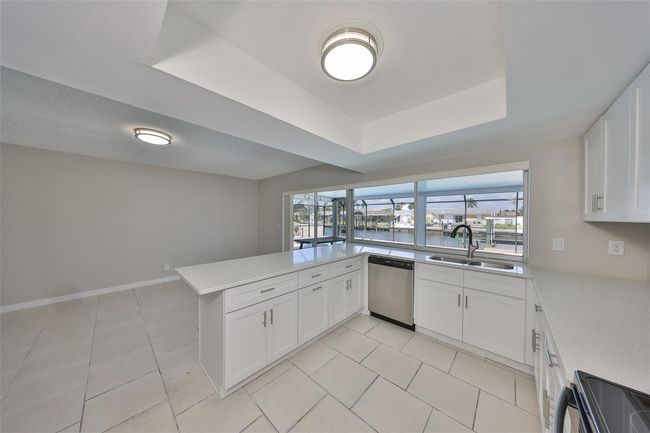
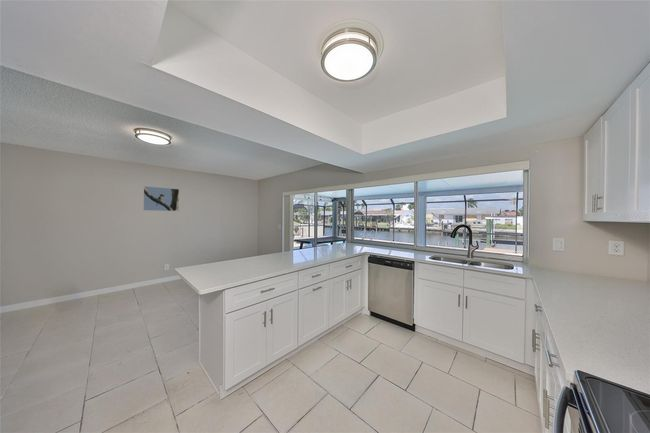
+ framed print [142,185,180,212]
